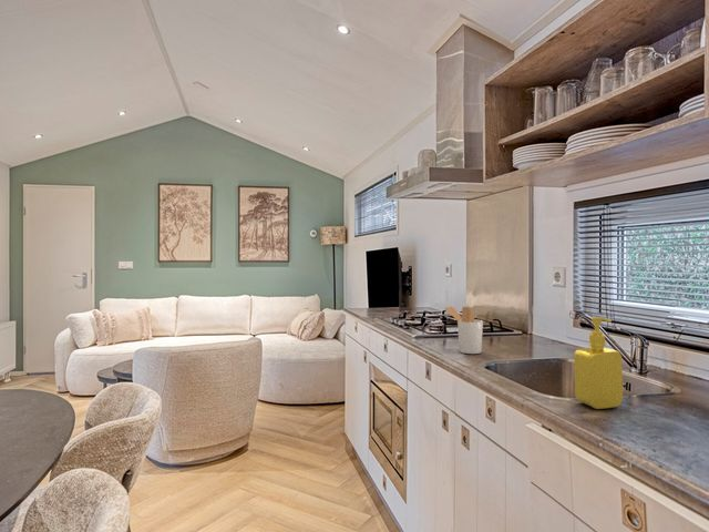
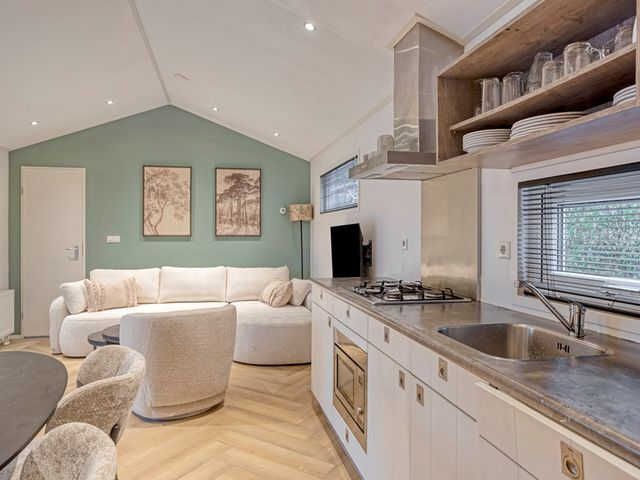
- utensil holder [443,306,484,355]
- soap dispenser [573,316,624,410]
